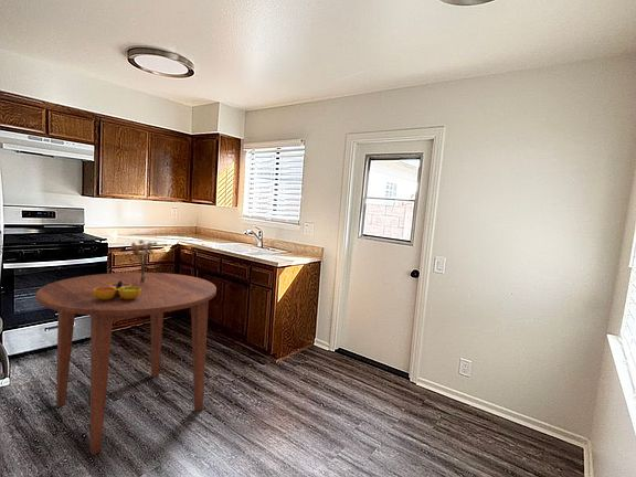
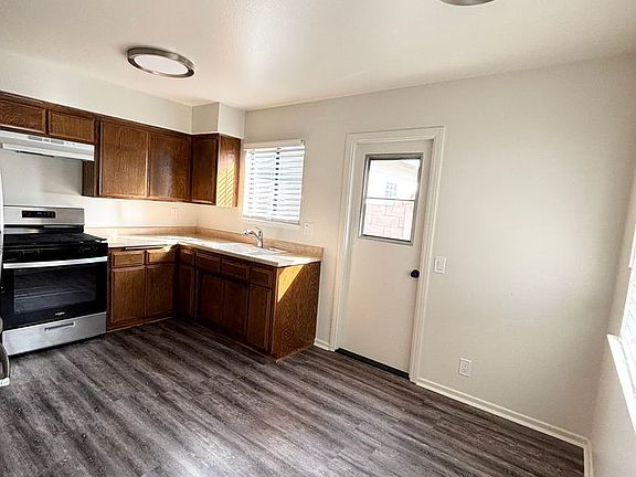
- dining table [34,272,218,456]
- bouquet [129,239,159,283]
- decorative bowl [93,280,141,300]
